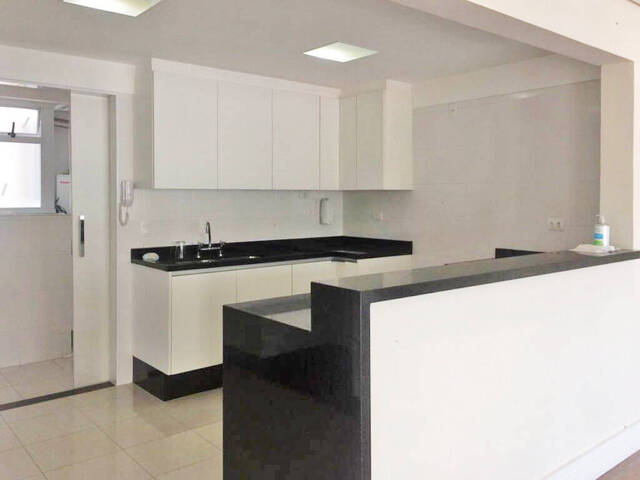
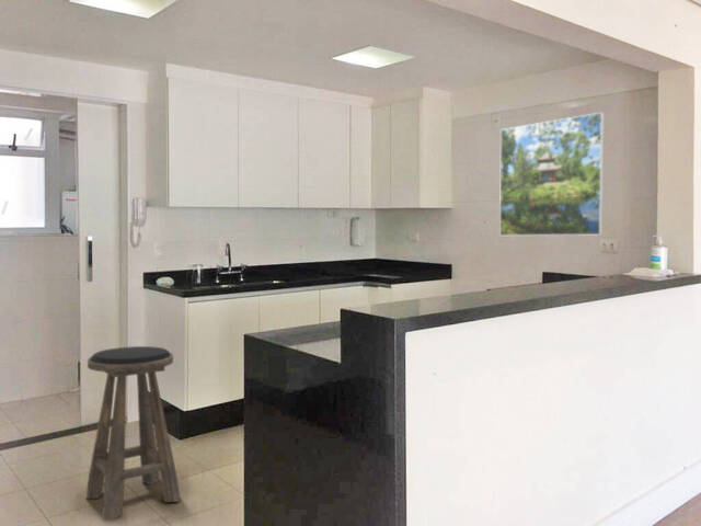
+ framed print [498,111,606,237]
+ stool [84,345,181,521]
